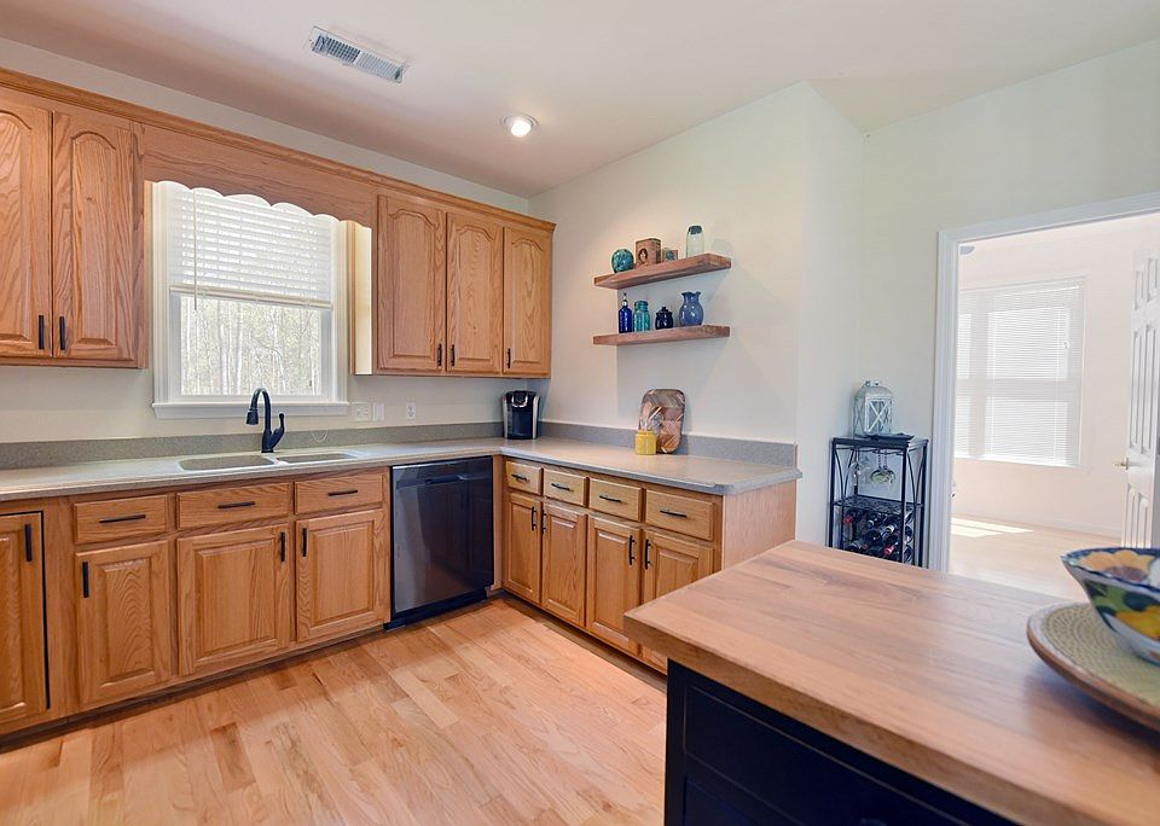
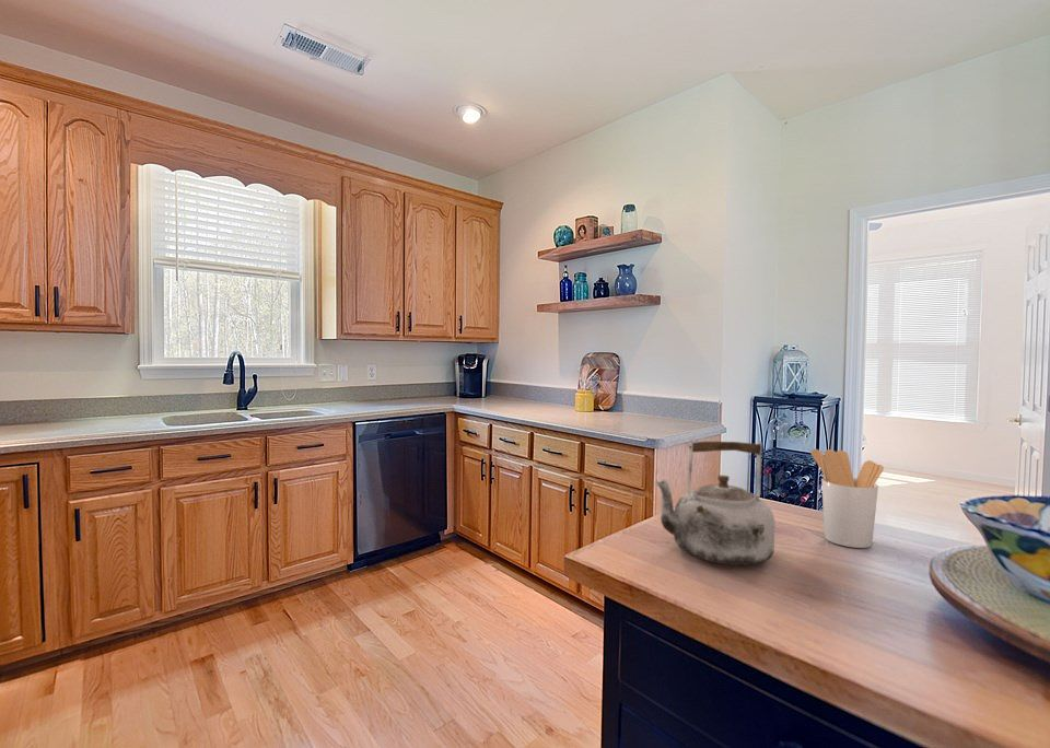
+ kettle [653,439,777,566]
+ utensil holder [810,448,885,549]
